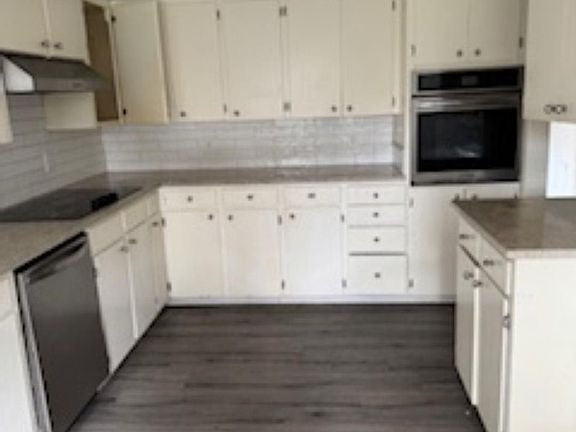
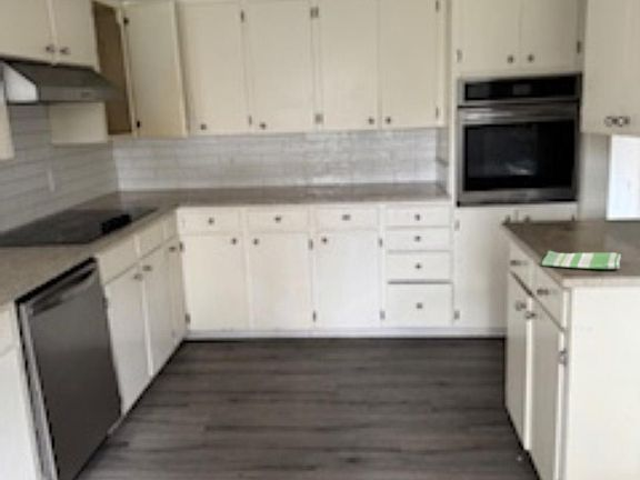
+ dish towel [541,250,622,270]
